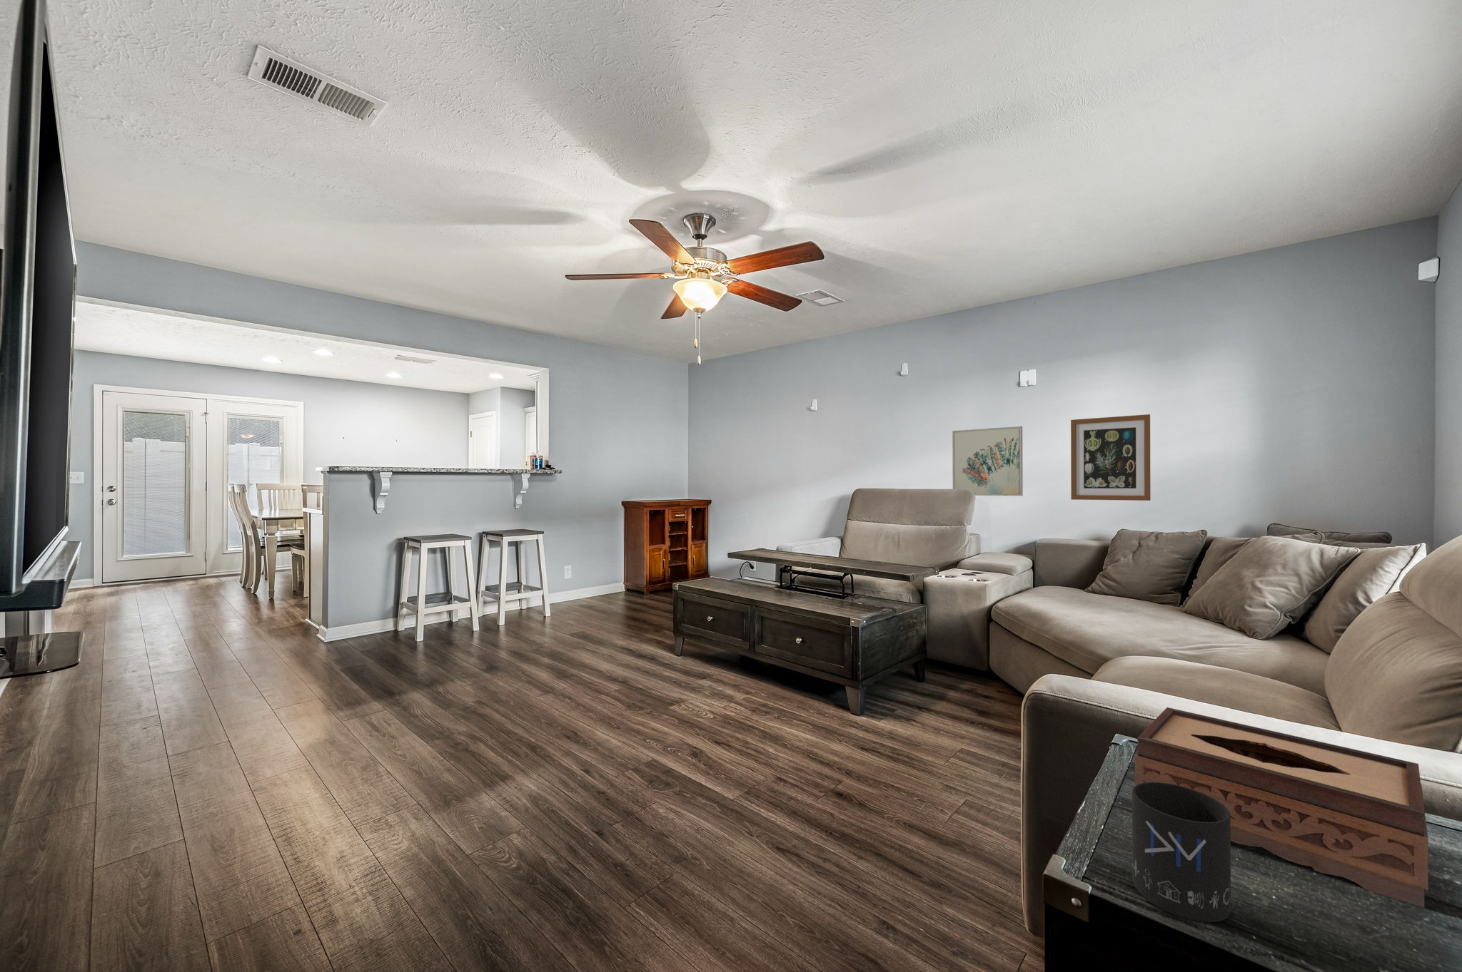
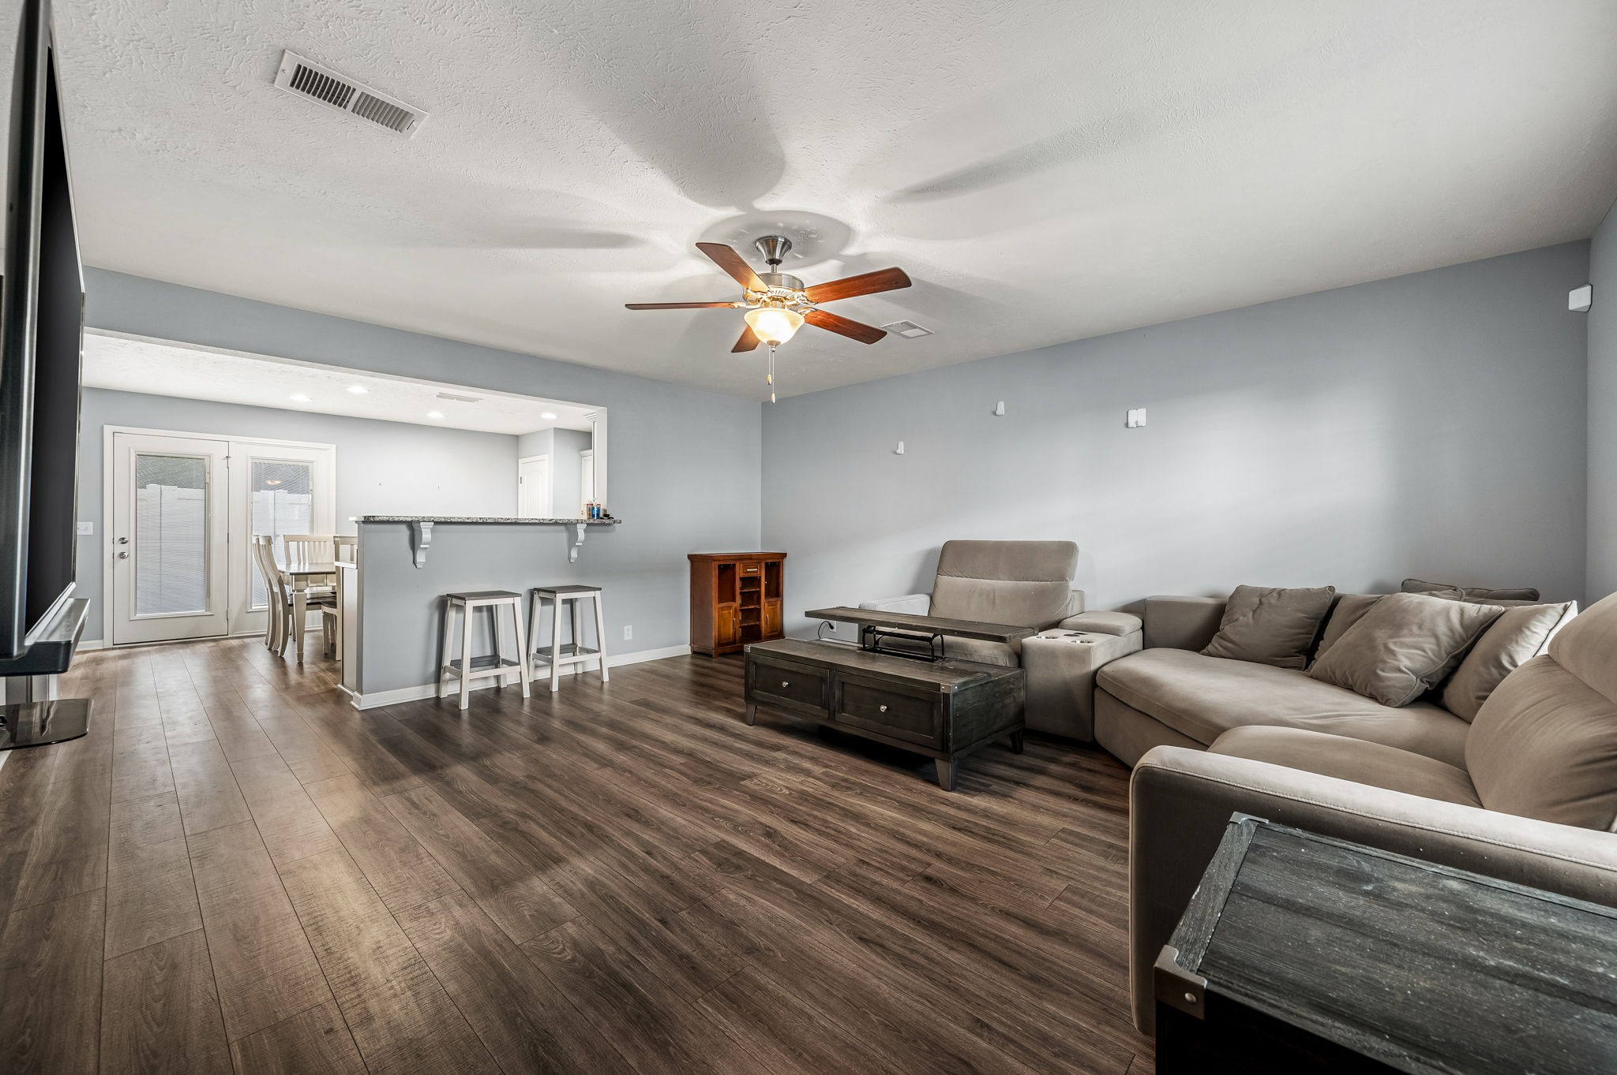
- wall art [952,425,1024,497]
- tissue box [1134,706,1429,908]
- wall art [1070,413,1152,501]
- mug [1131,782,1232,923]
